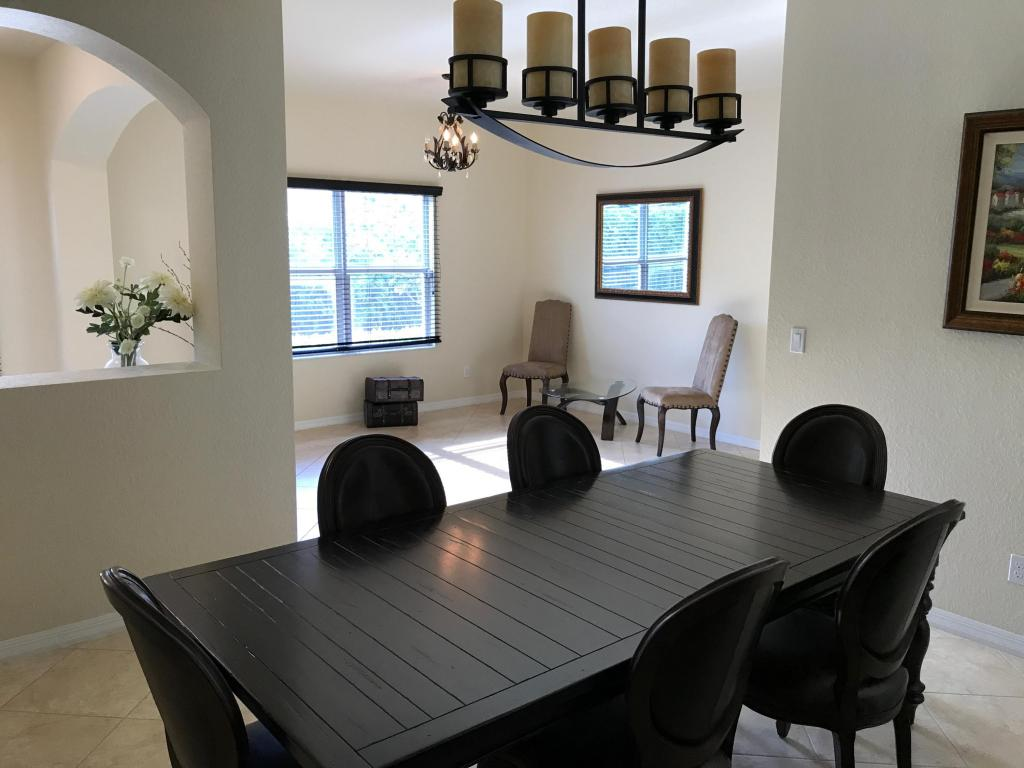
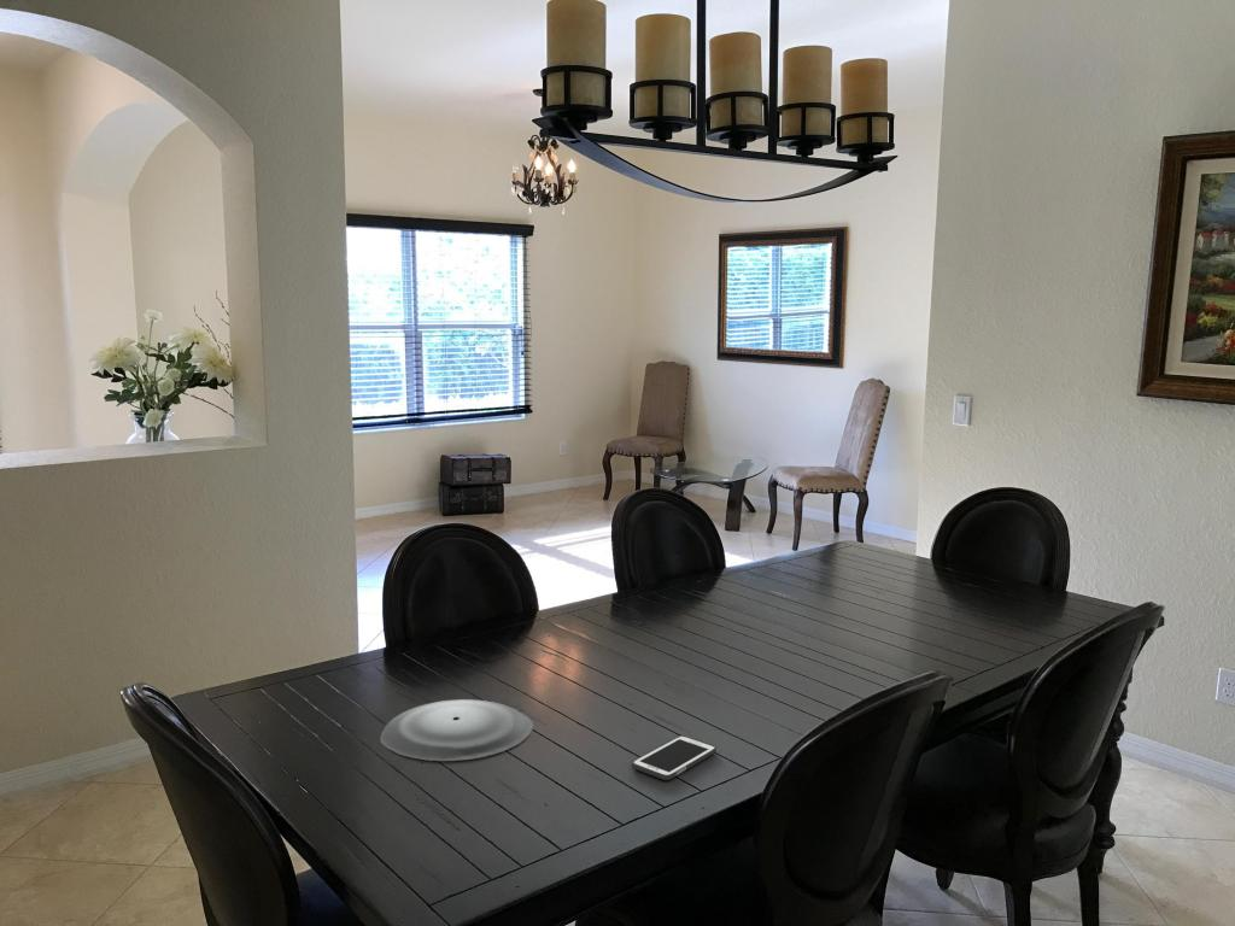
+ cell phone [631,734,718,781]
+ plate [379,698,534,762]
